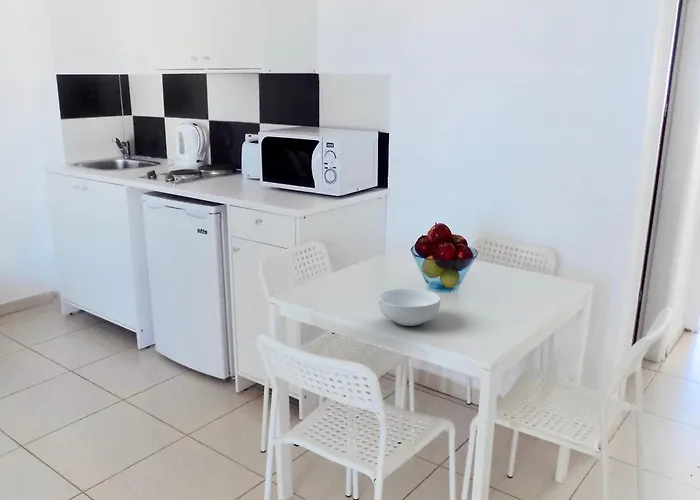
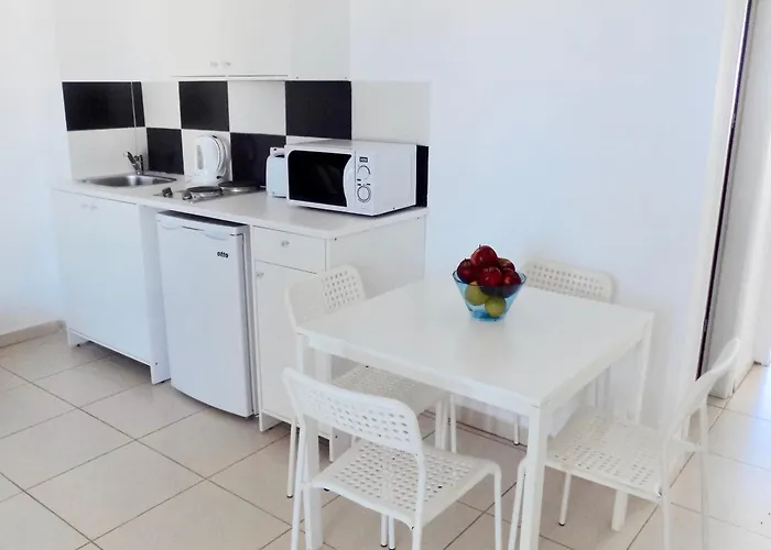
- cereal bowl [377,287,441,327]
